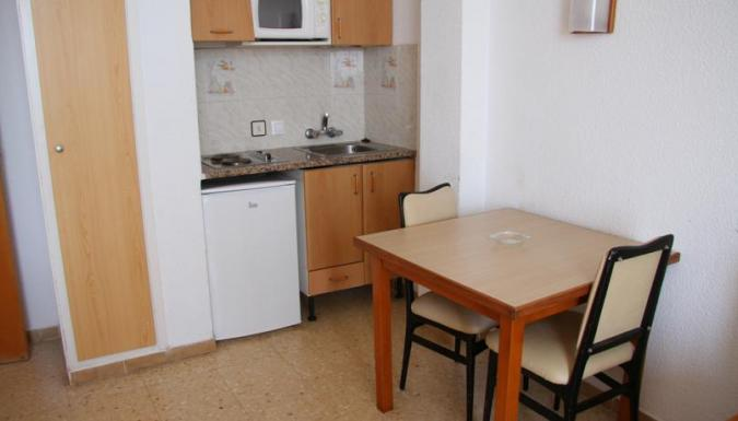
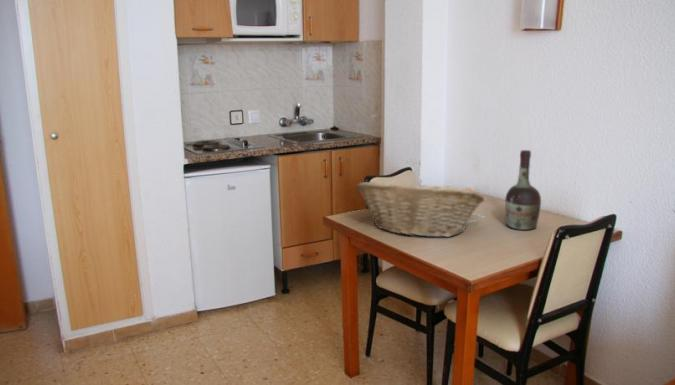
+ cognac bottle [504,149,542,231]
+ fruit basket [355,179,485,238]
